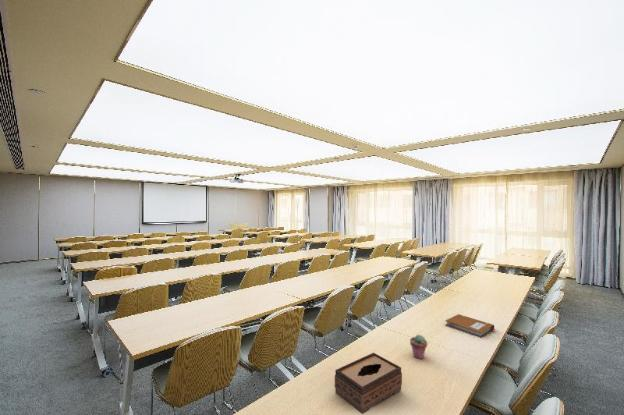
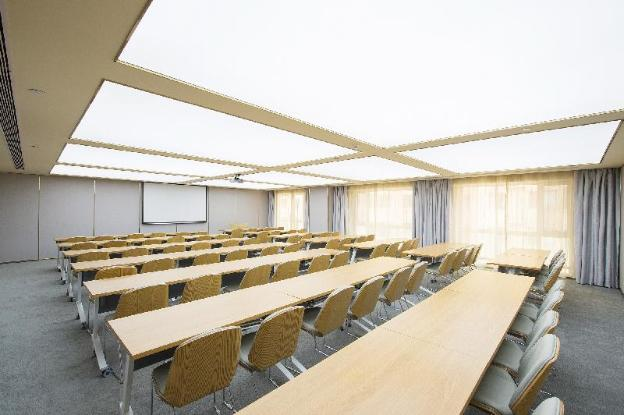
- notebook [444,313,496,339]
- potted succulent [409,333,428,360]
- tissue box [334,352,403,415]
